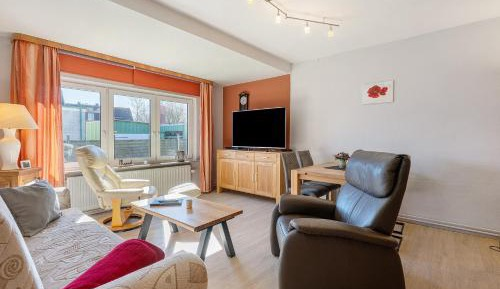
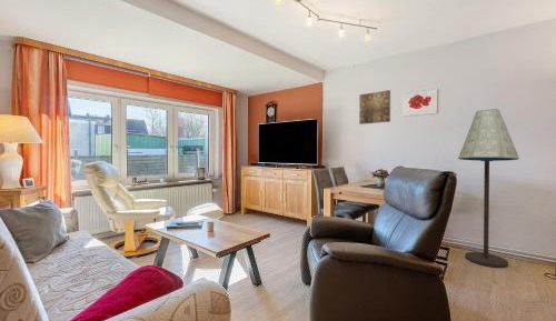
+ floor lamp [457,108,520,269]
+ wall art [358,89,391,126]
